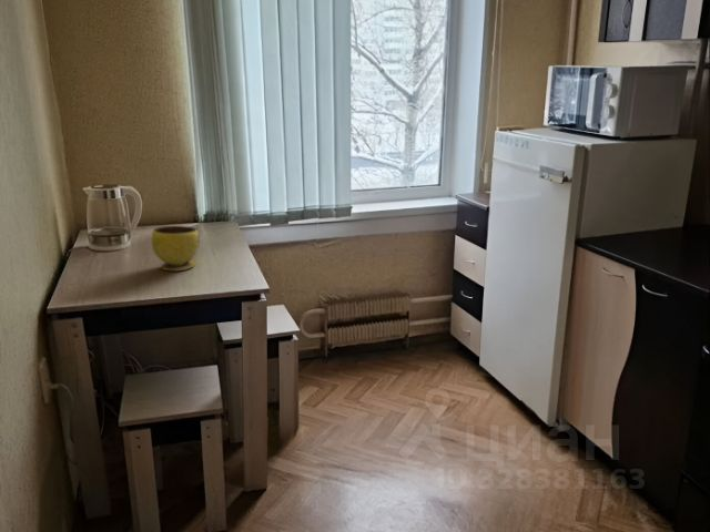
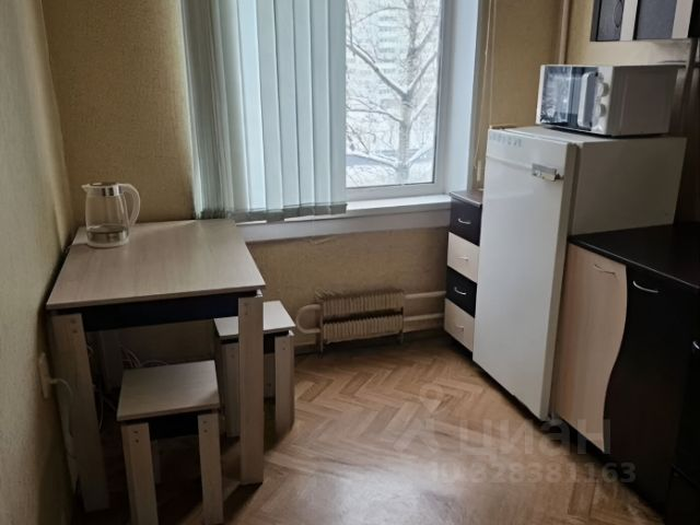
- bowl [151,225,201,272]
